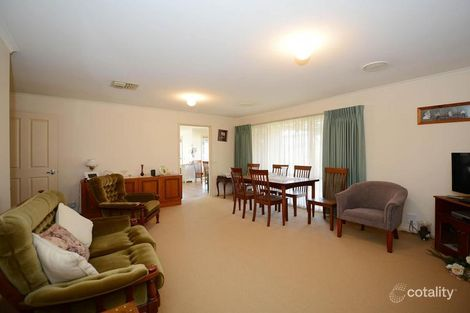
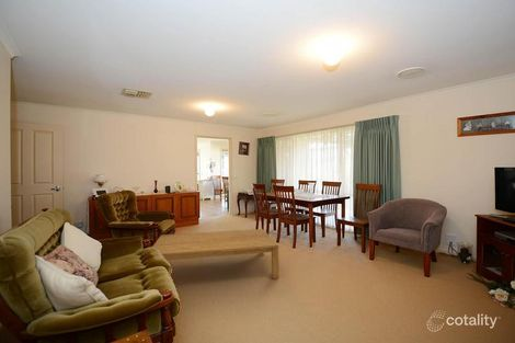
+ coffee table [151,228,279,279]
